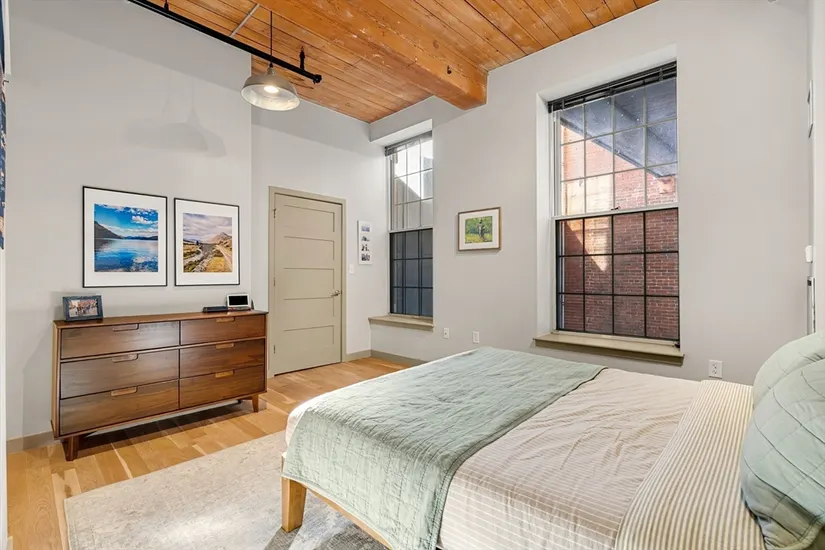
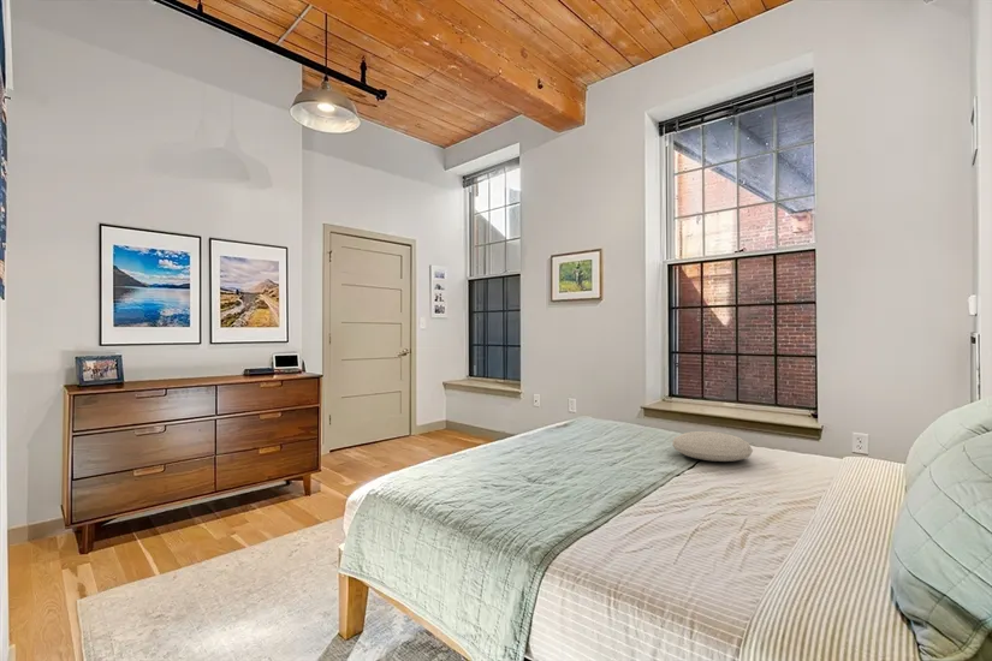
+ cushion [671,430,754,463]
